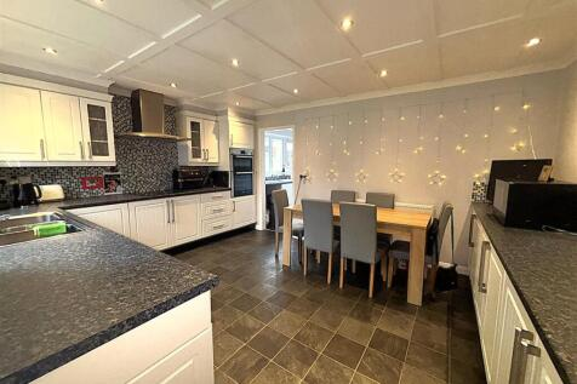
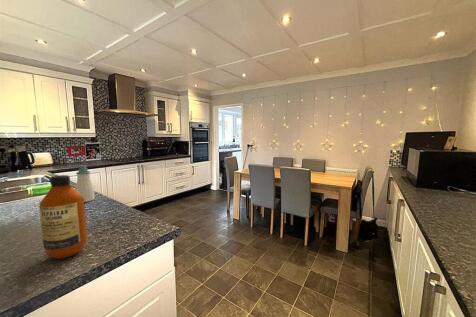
+ soap bottle [74,164,95,203]
+ bottle [38,174,88,260]
